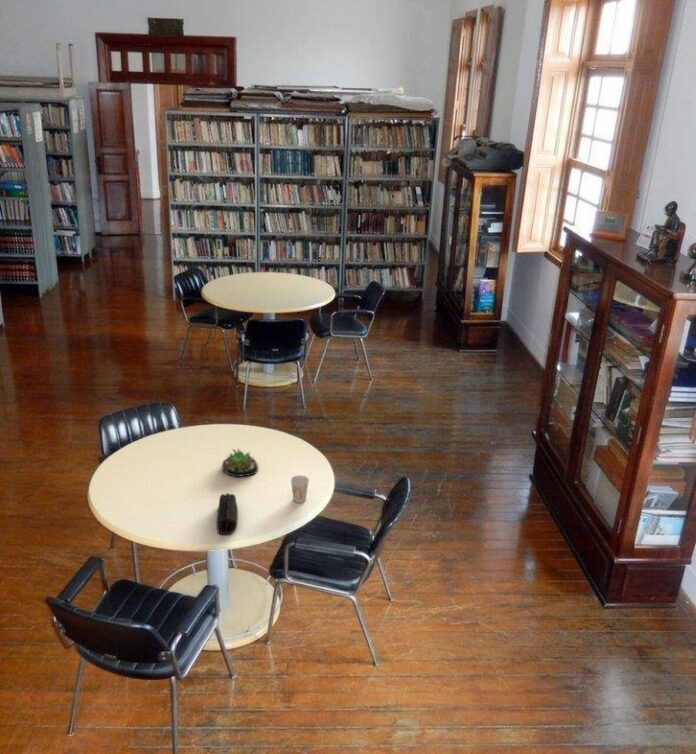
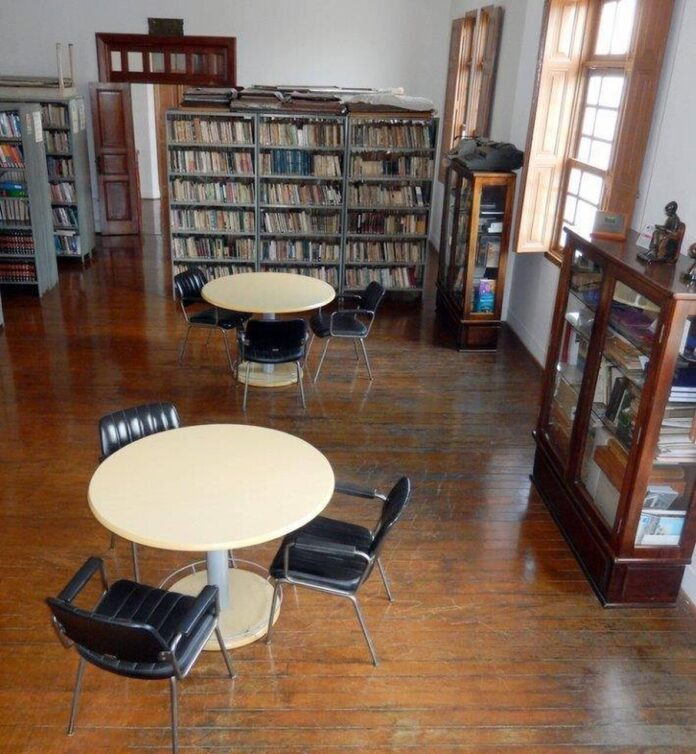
- cup [290,474,310,504]
- pencil case [216,492,239,535]
- succulent plant [221,448,259,478]
